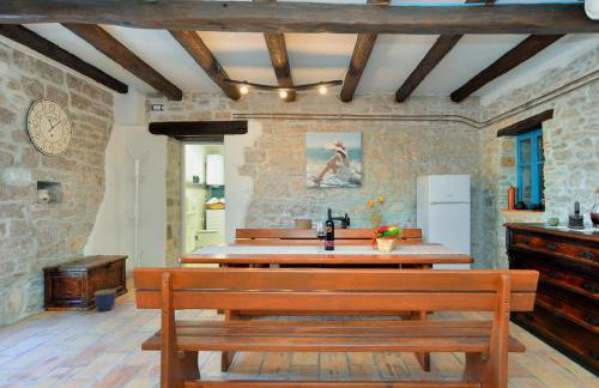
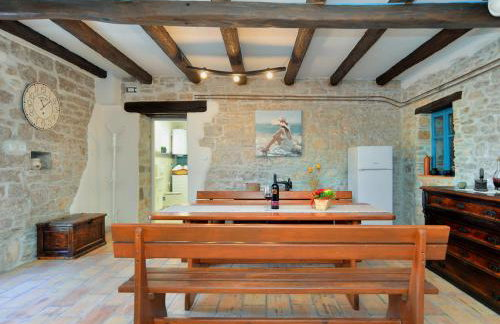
- planter [93,289,117,313]
